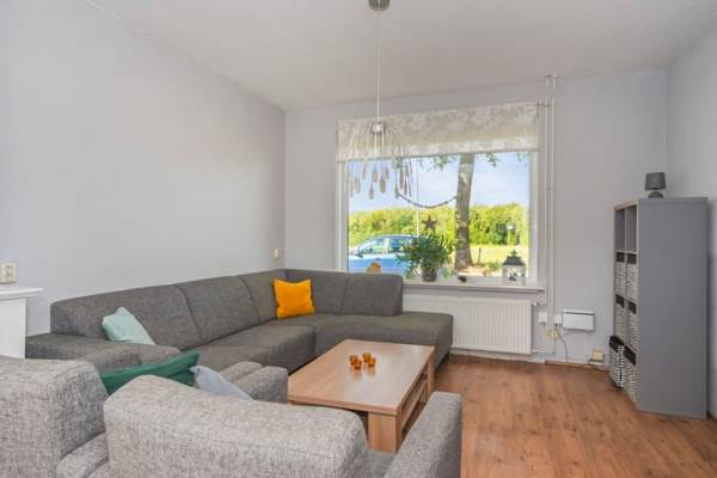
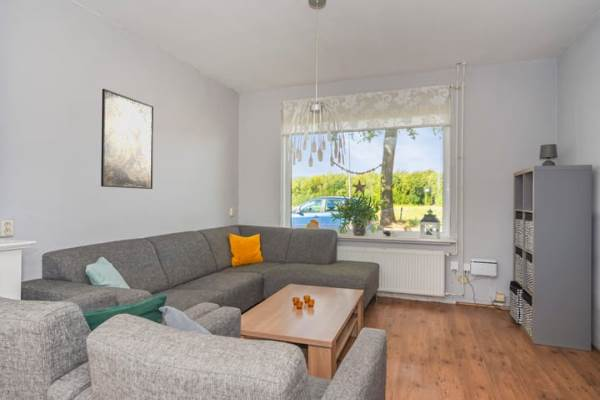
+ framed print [100,88,155,190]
